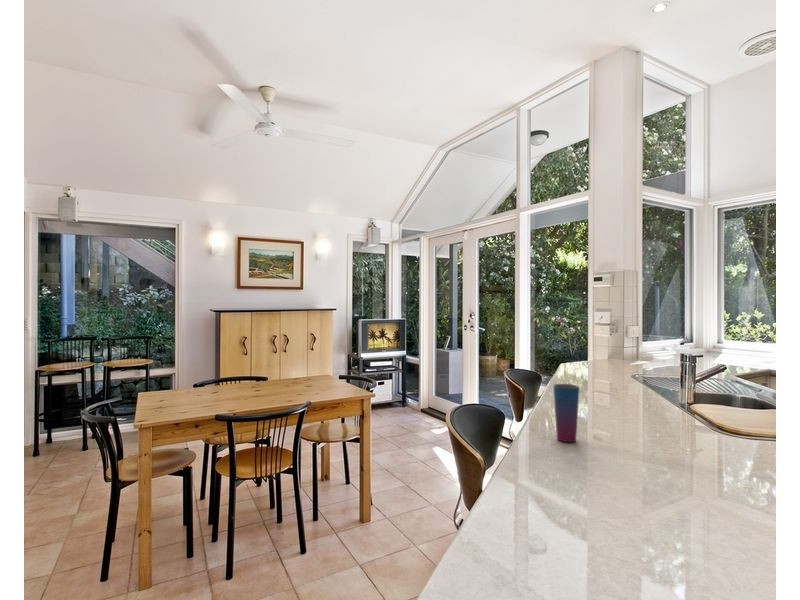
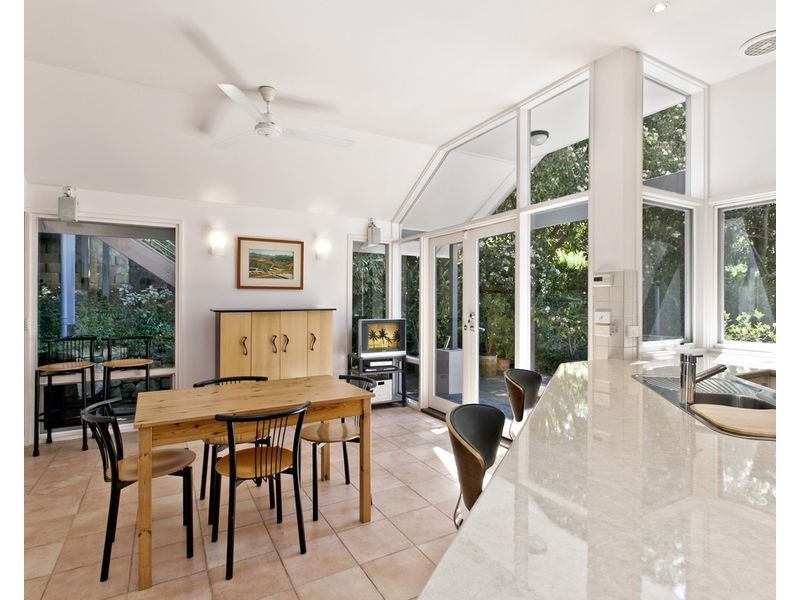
- cup [552,383,580,443]
